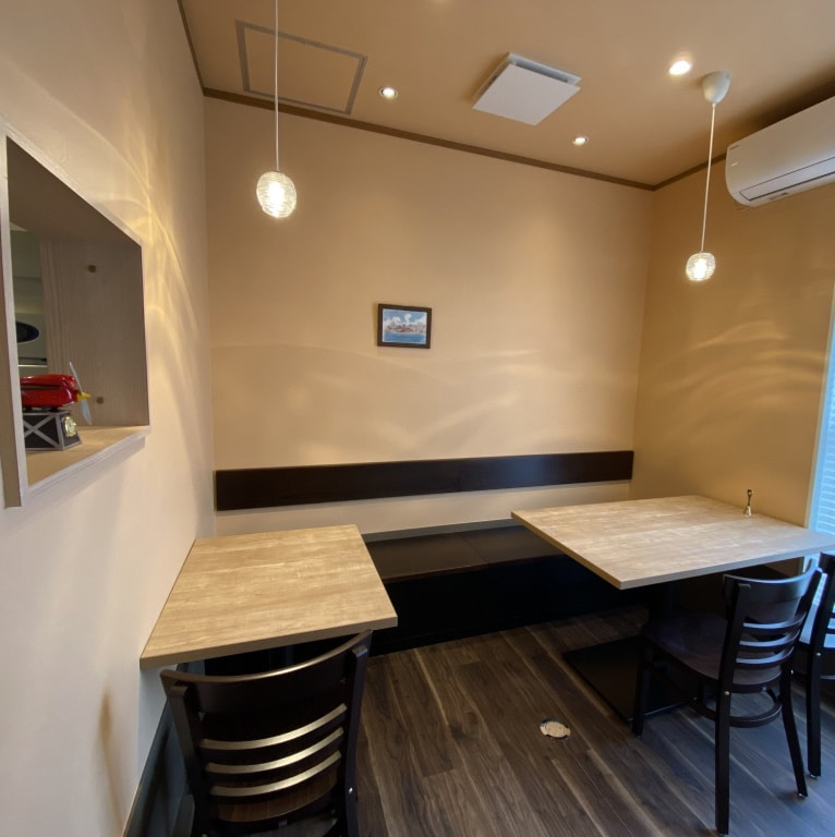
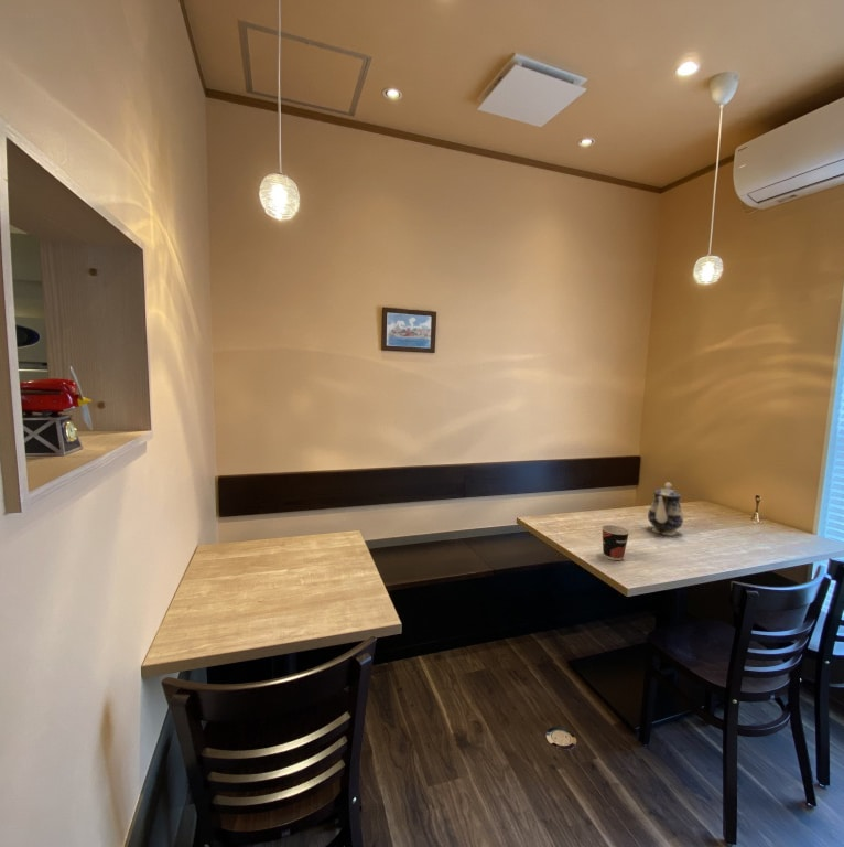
+ cup [600,524,630,561]
+ teapot [647,481,684,537]
